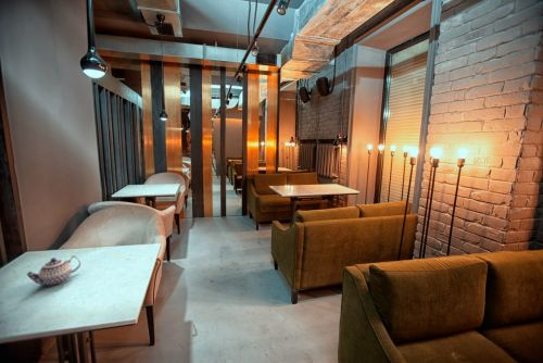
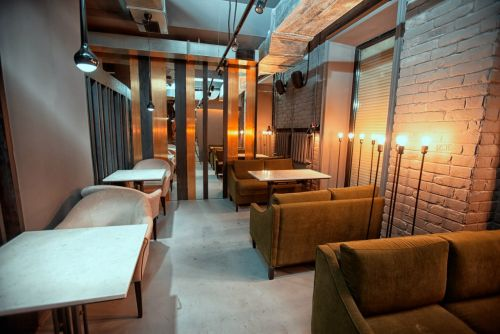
- teapot [26,254,81,287]
